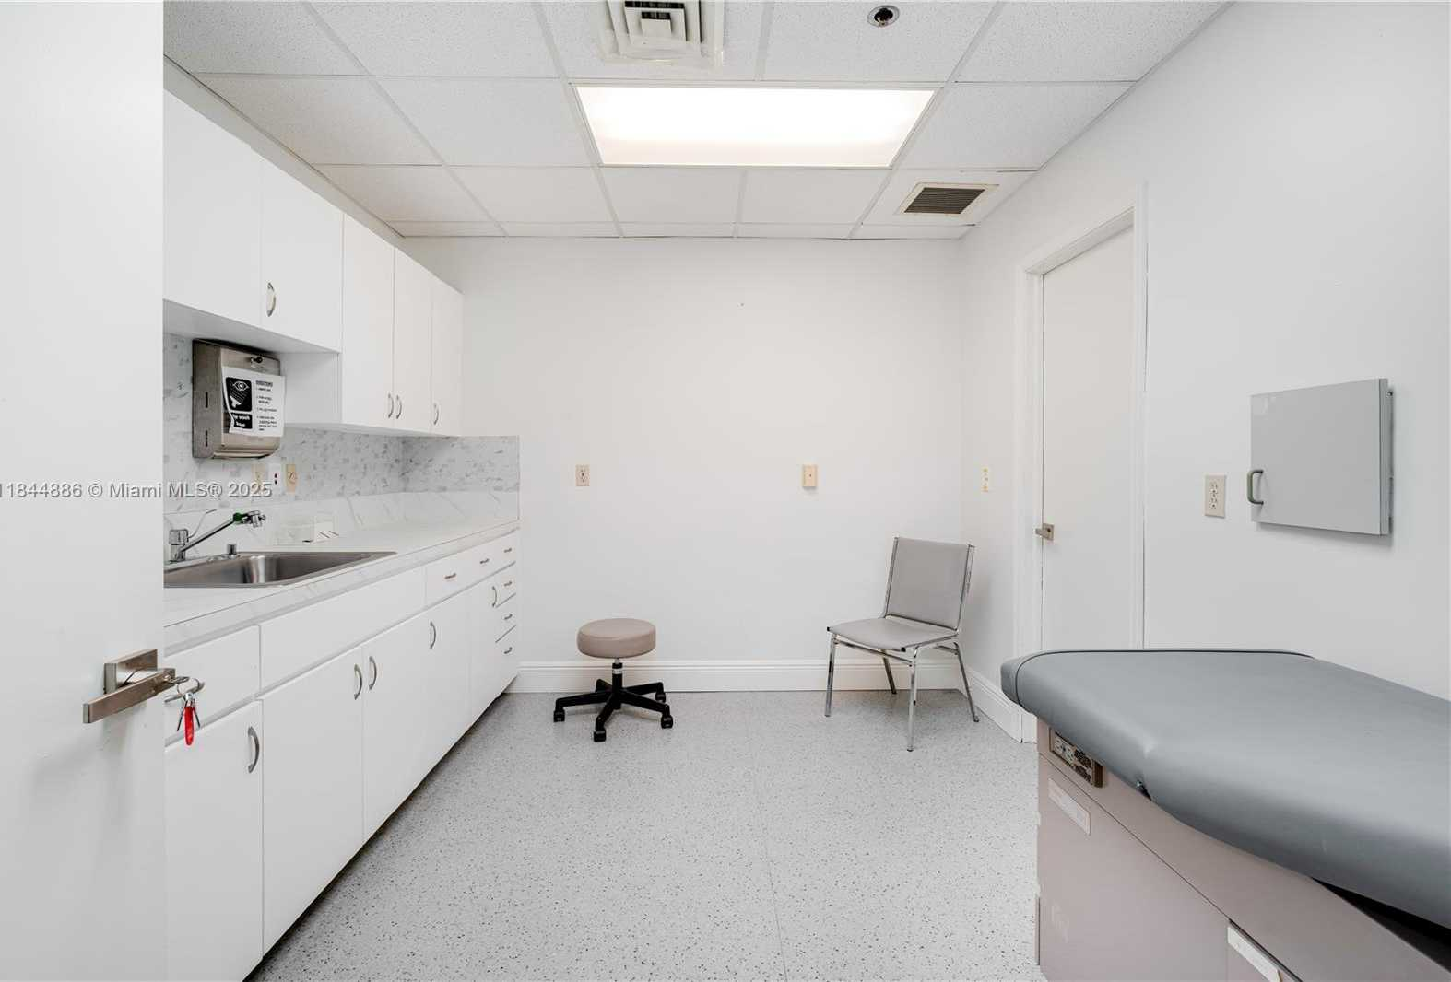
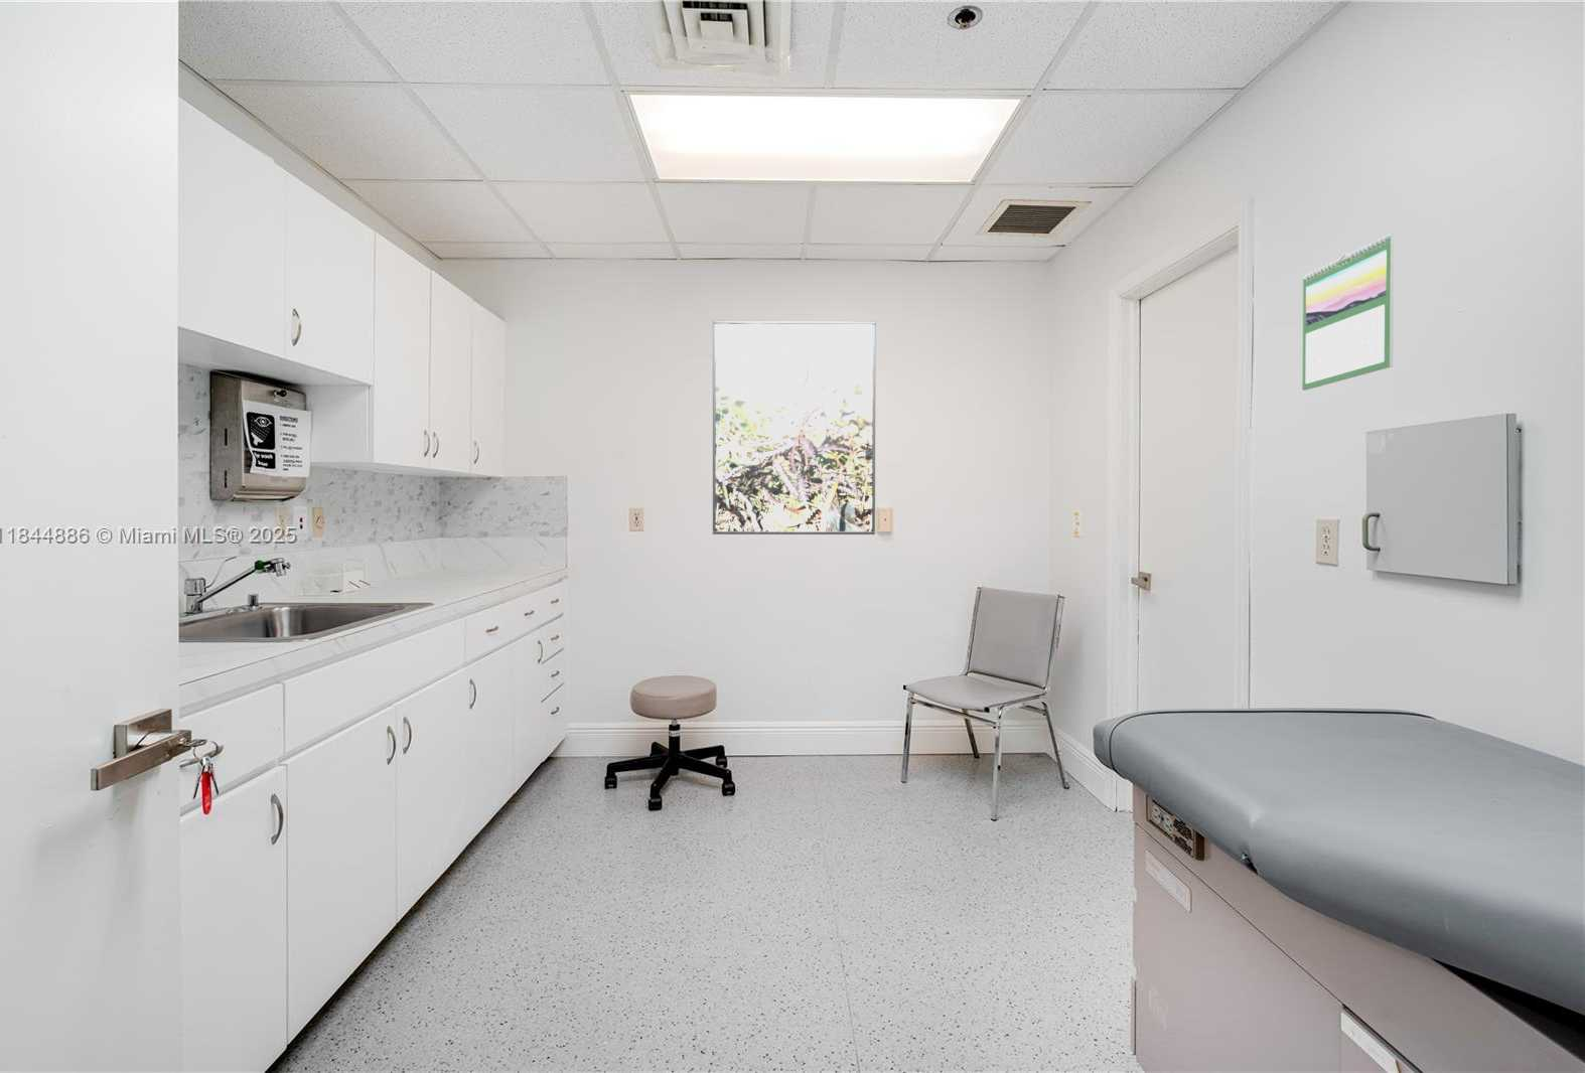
+ calendar [1301,232,1395,392]
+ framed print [712,319,876,535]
